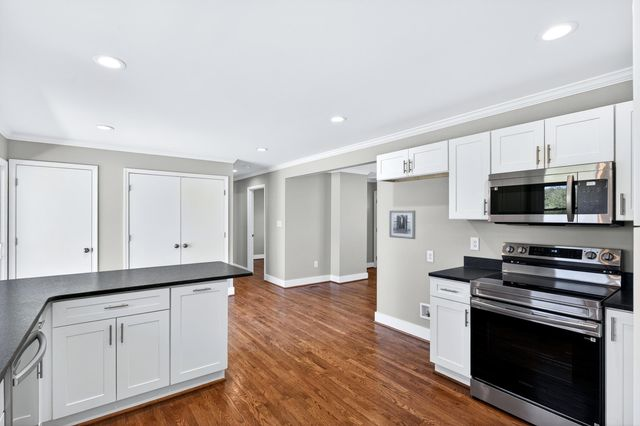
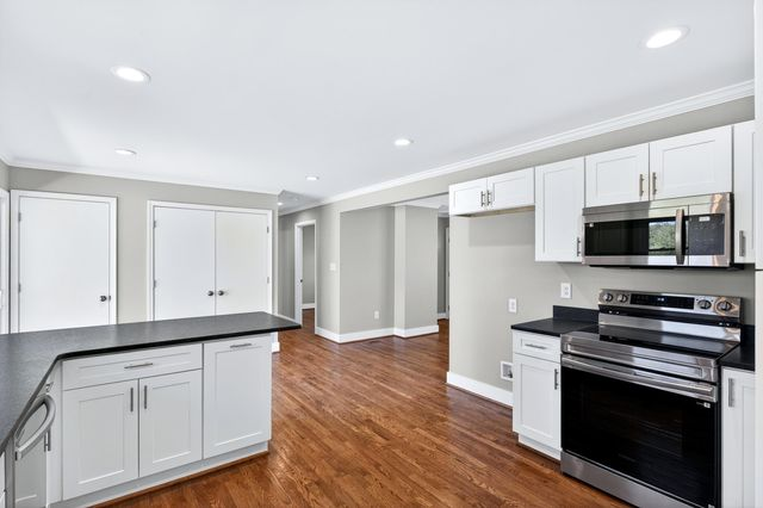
- wall art [388,210,416,240]
